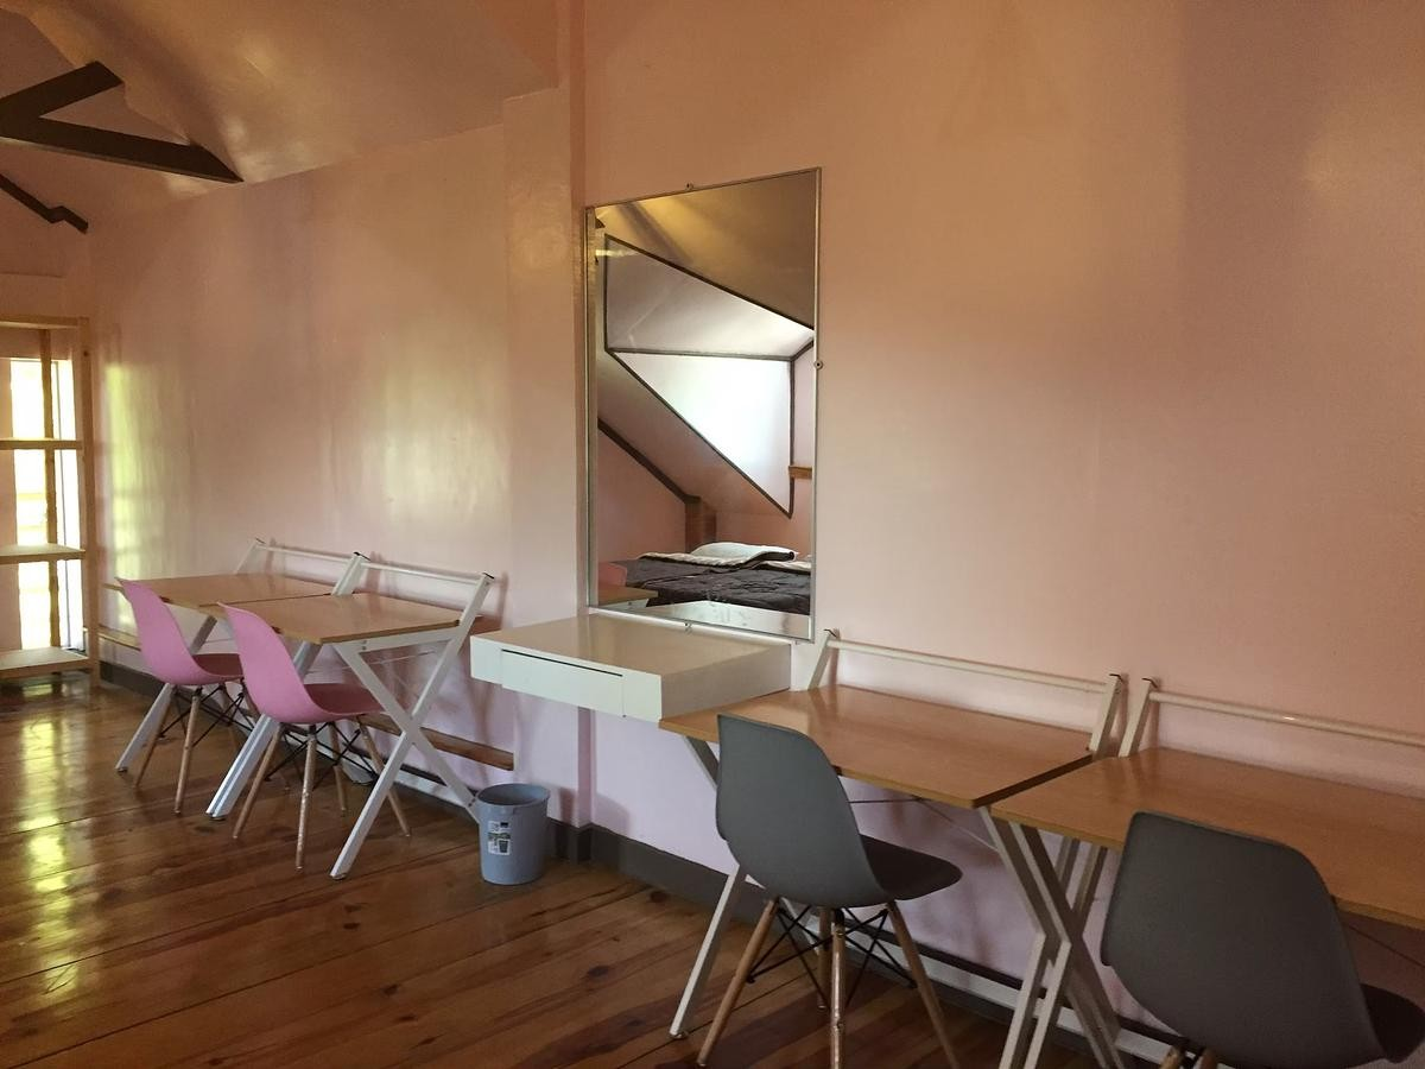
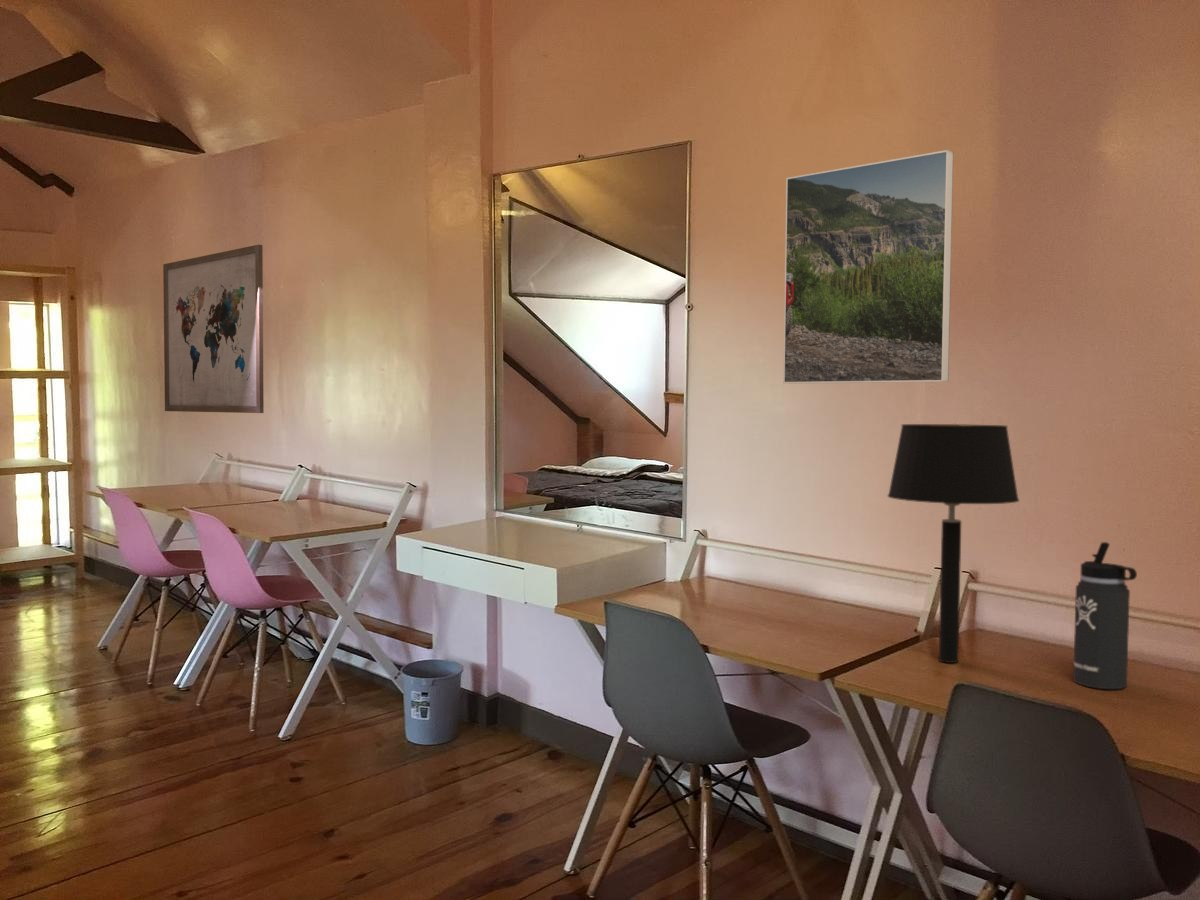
+ wall art [162,244,265,414]
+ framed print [782,149,955,385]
+ thermos bottle [1072,541,1138,690]
+ table lamp [887,423,1020,664]
